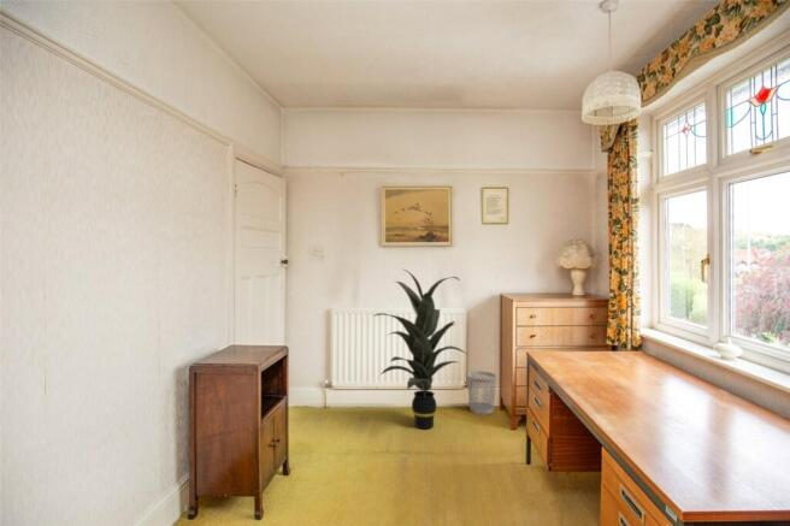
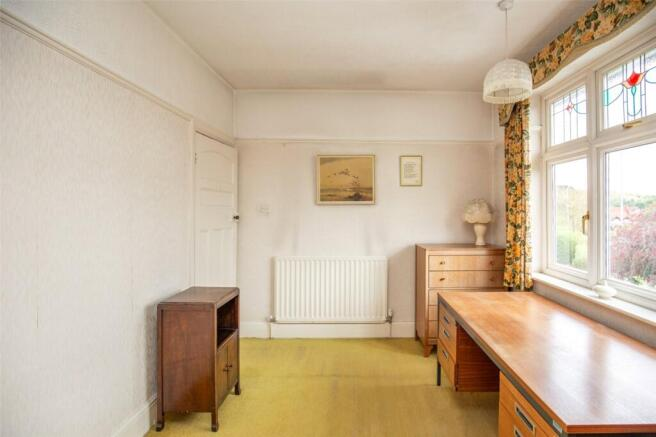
- indoor plant [371,268,468,430]
- wastebasket [466,370,497,415]
